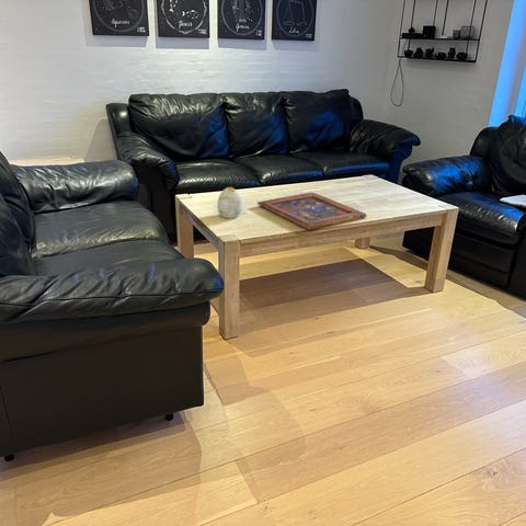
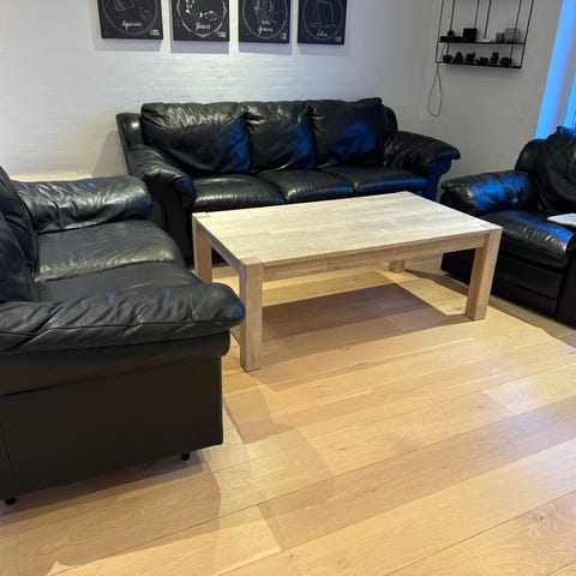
- decorative egg [216,186,243,220]
- painted panel [256,192,367,231]
